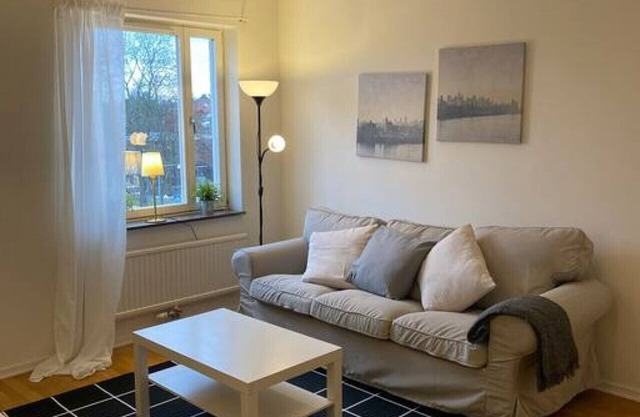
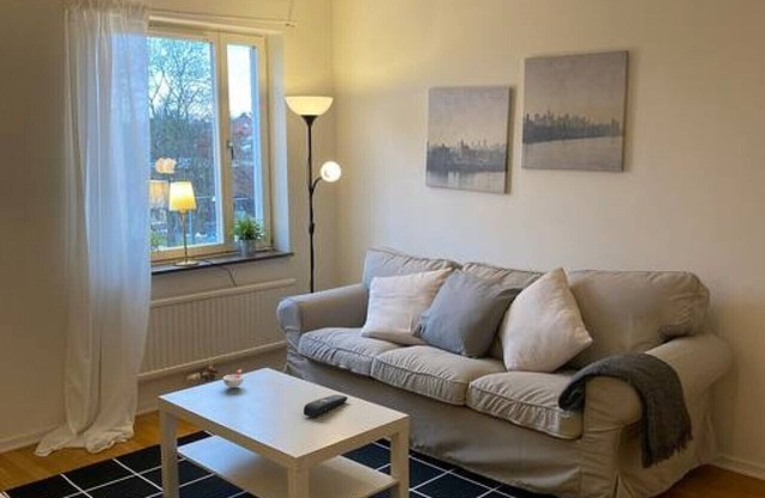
+ cup [222,368,245,389]
+ remote control [302,394,349,418]
